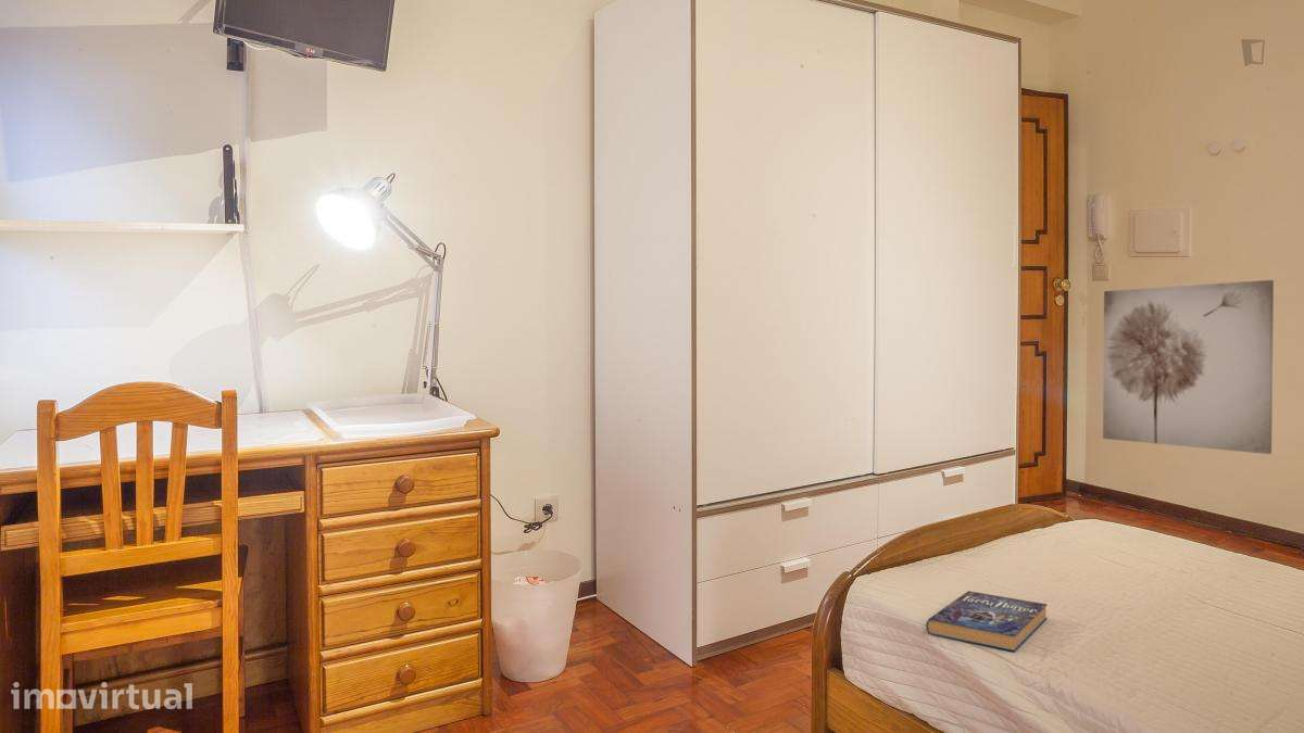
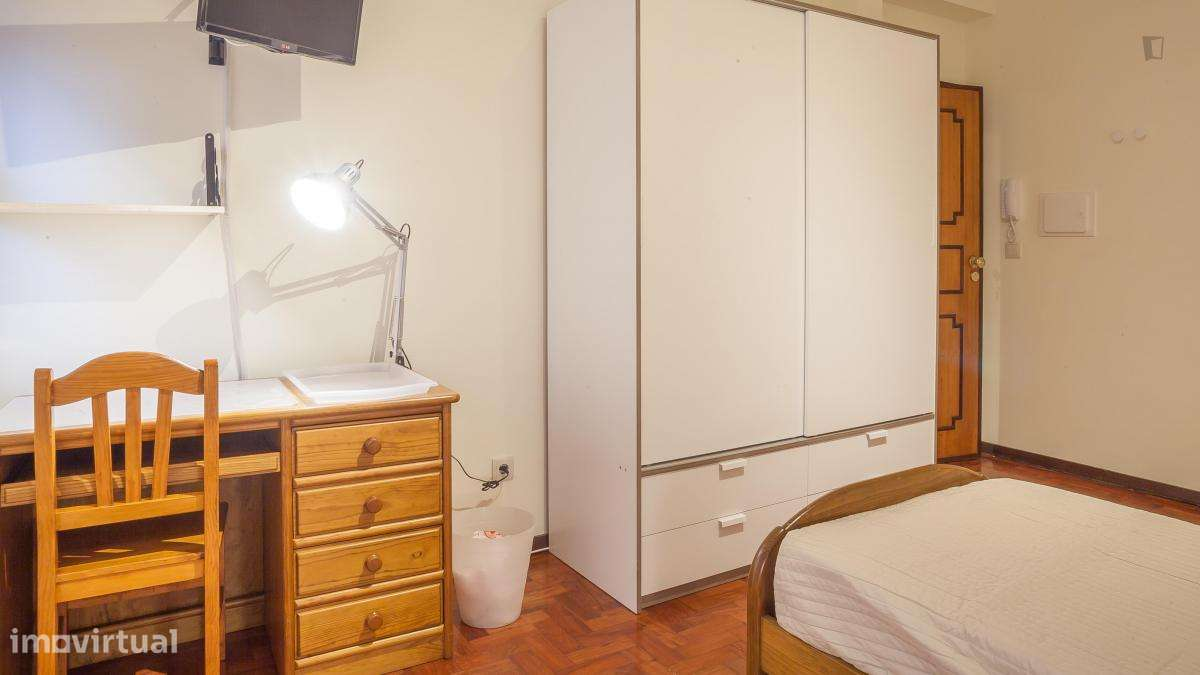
- book [925,590,1049,653]
- wall art [1102,279,1275,455]
